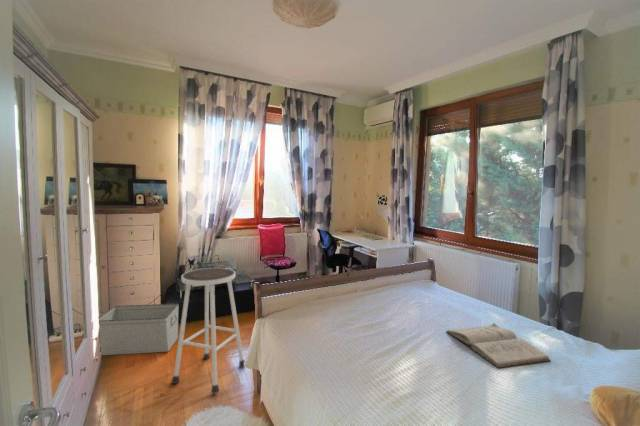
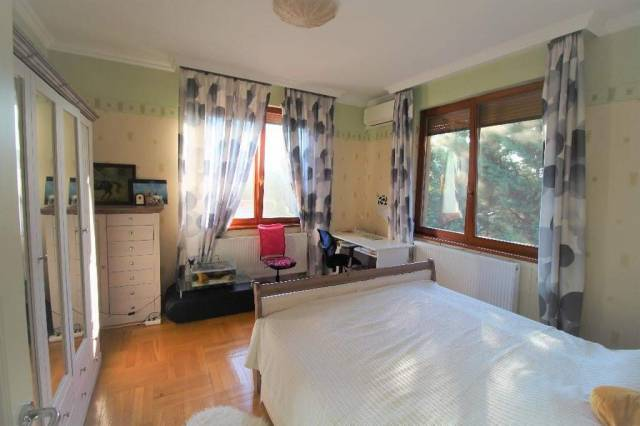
- storage bin [98,303,180,356]
- book [445,322,552,369]
- stool [170,267,246,394]
